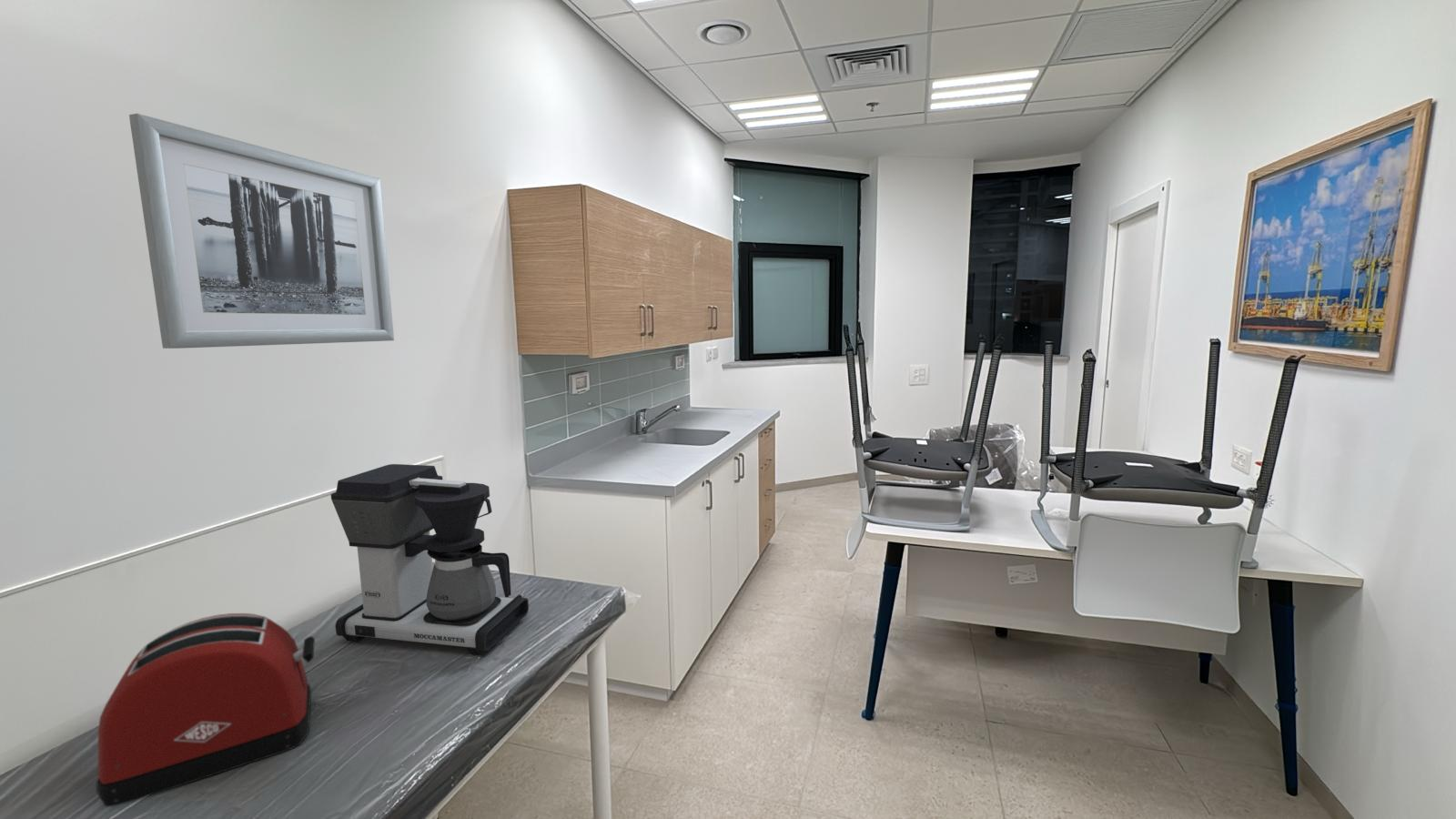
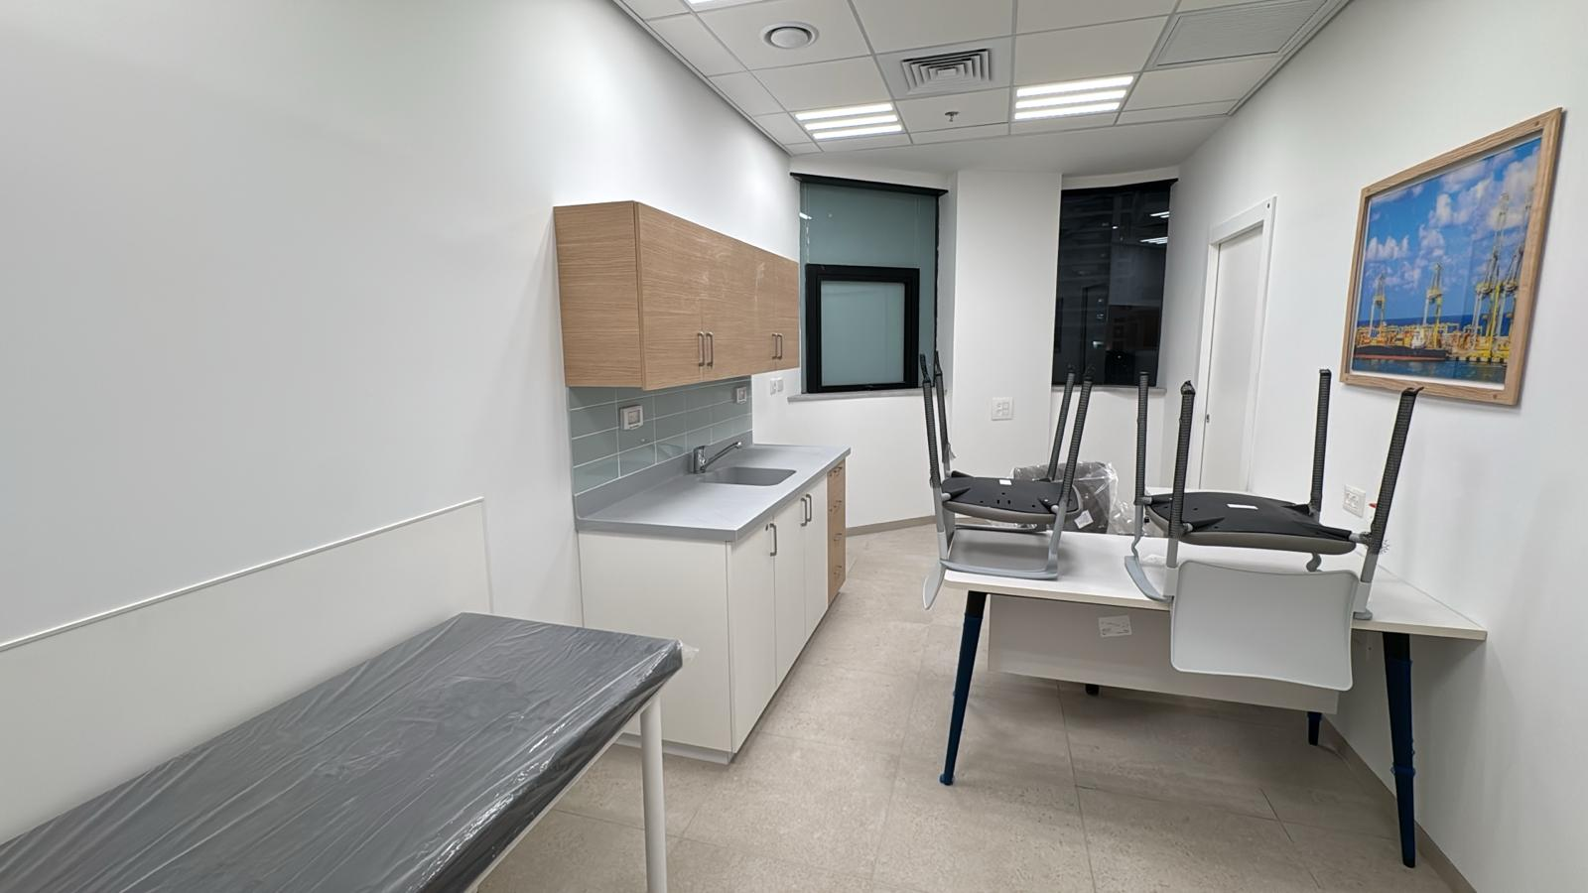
- coffee maker [330,463,530,656]
- wall art [128,113,395,349]
- toaster [96,612,316,807]
